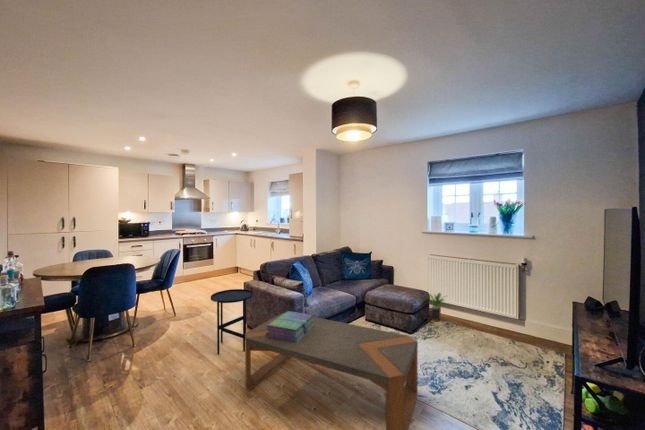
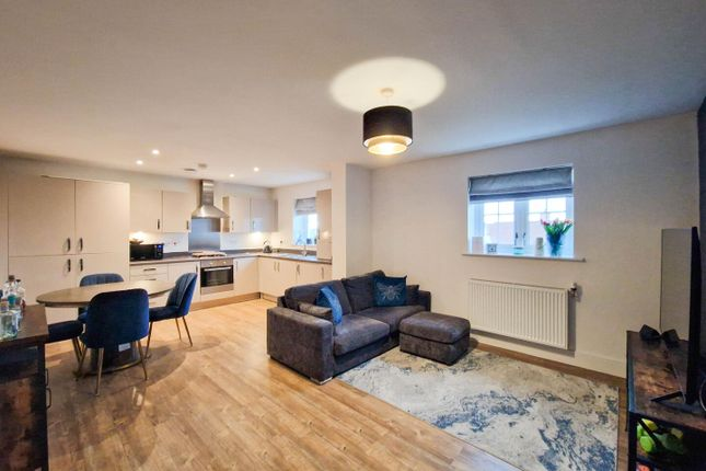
- side table [210,288,254,355]
- stack of books [266,310,314,342]
- coffee table [244,312,419,430]
- potted plant [428,292,449,322]
